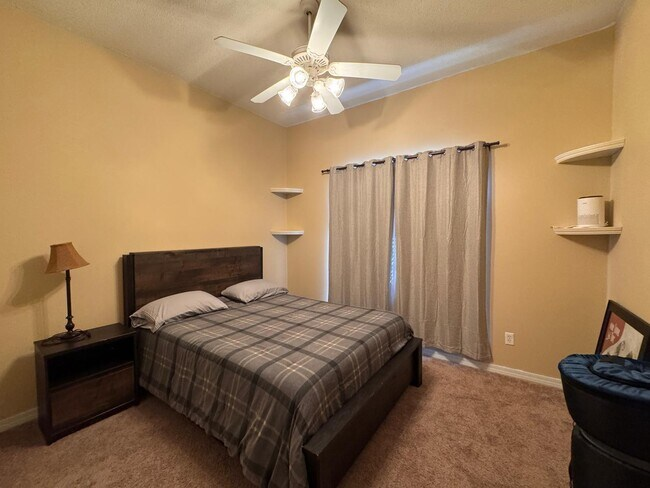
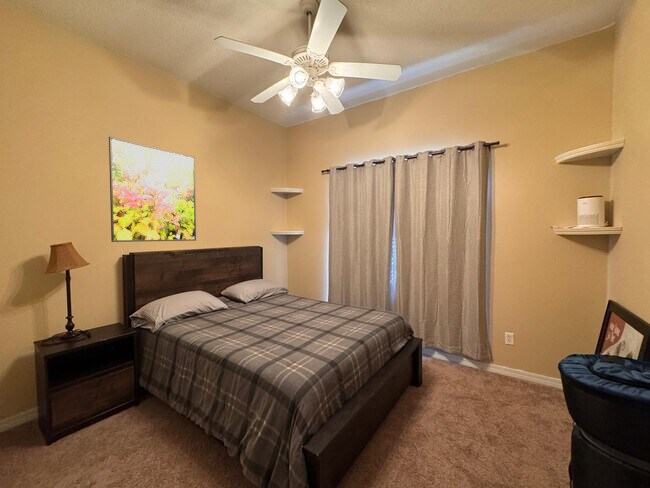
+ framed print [108,136,197,243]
